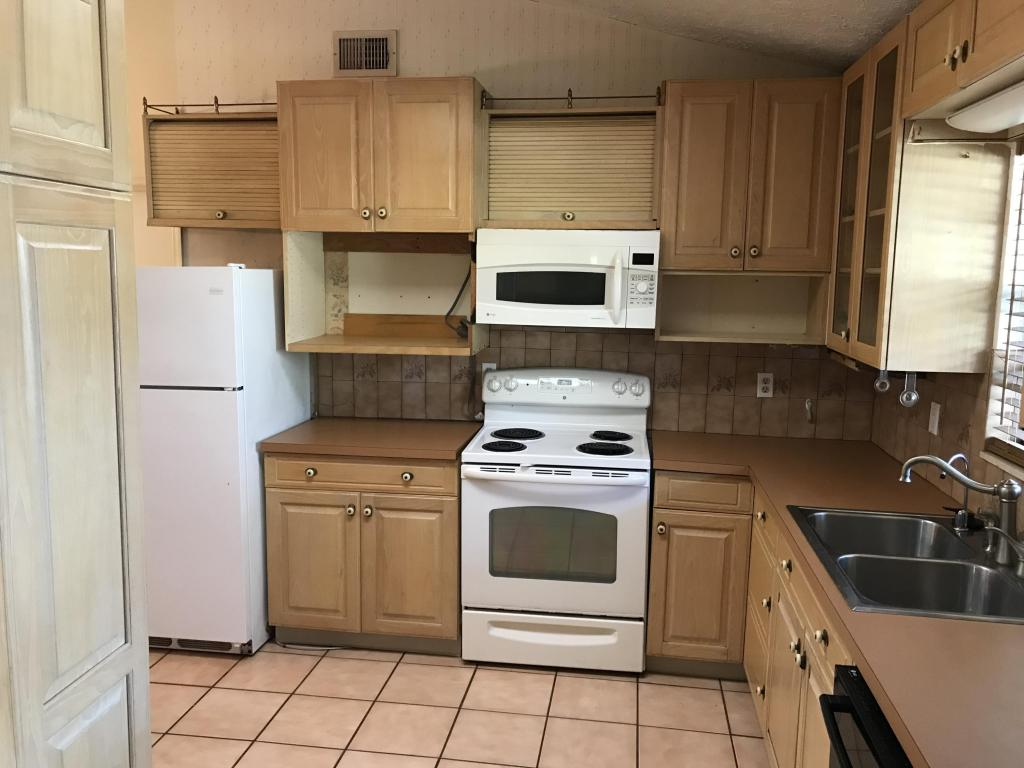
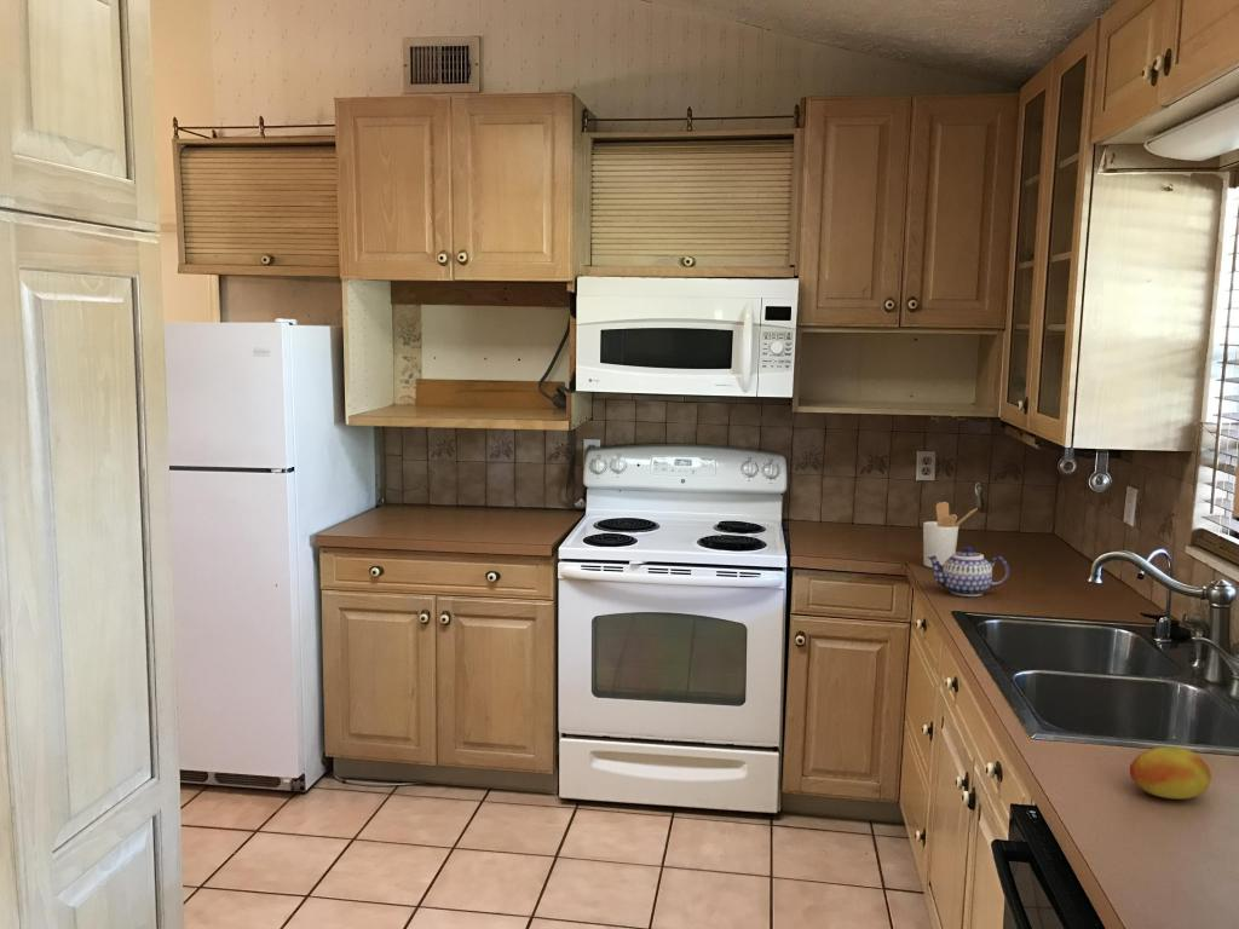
+ fruit [1129,746,1212,801]
+ teapot [927,546,1010,598]
+ utensil holder [922,501,979,569]
